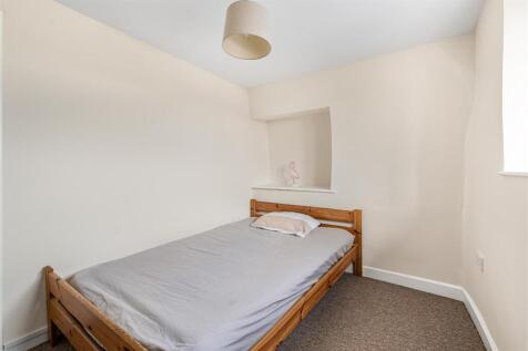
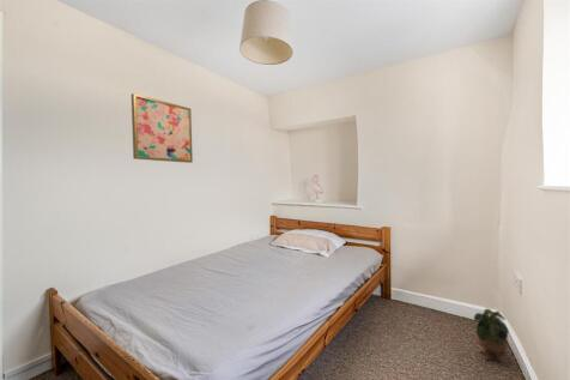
+ wall art [131,92,194,164]
+ potted plant [473,307,510,366]
